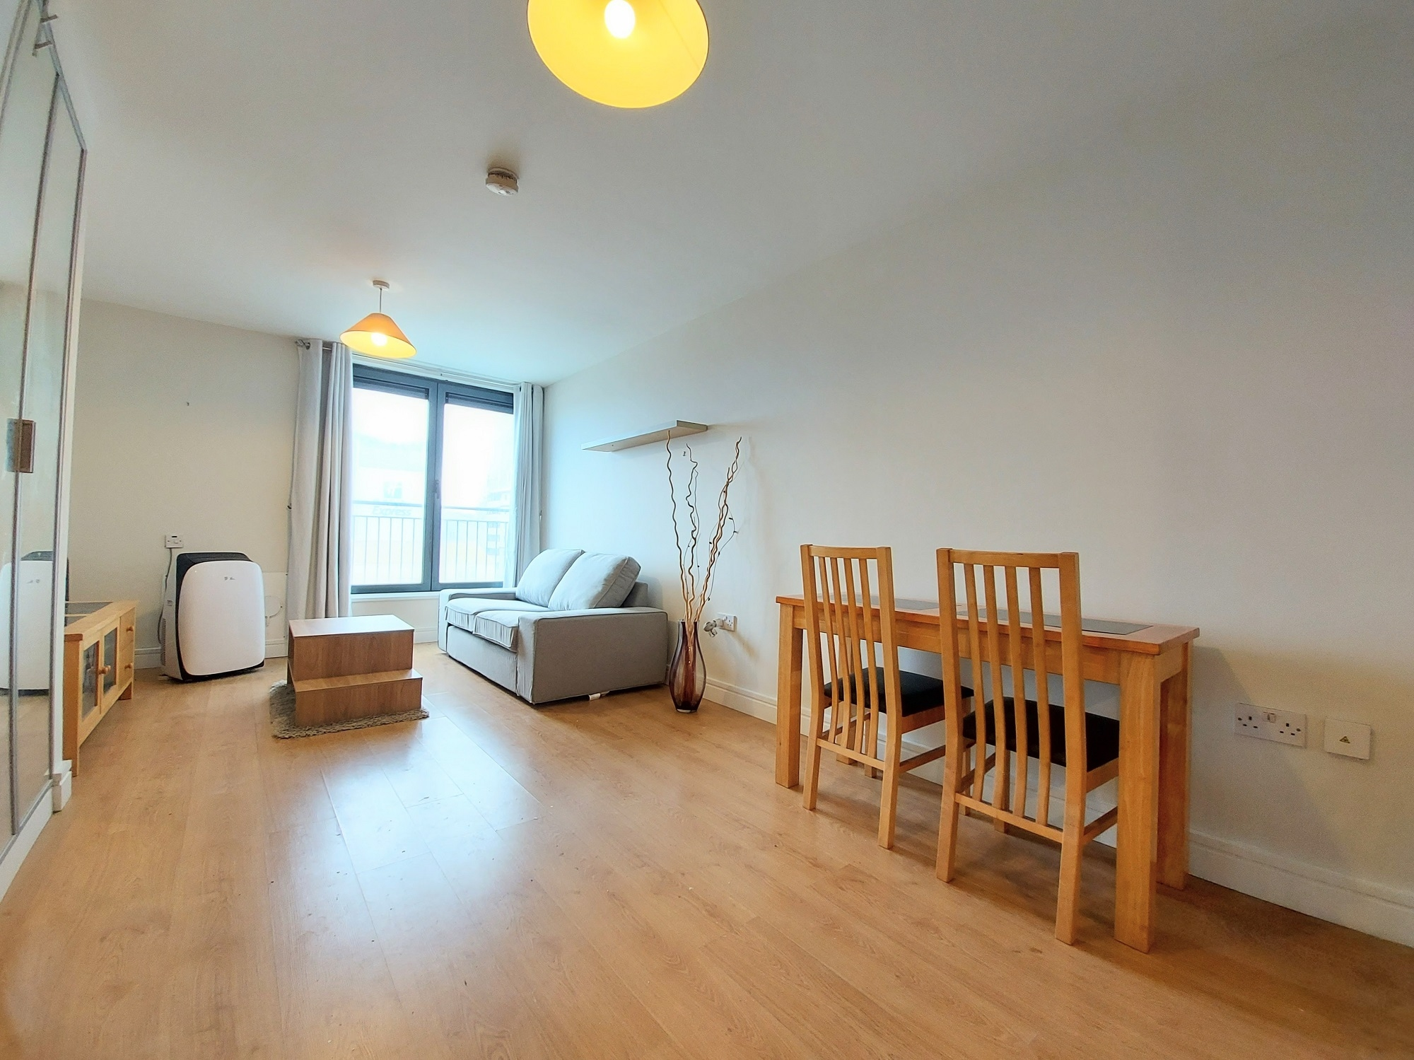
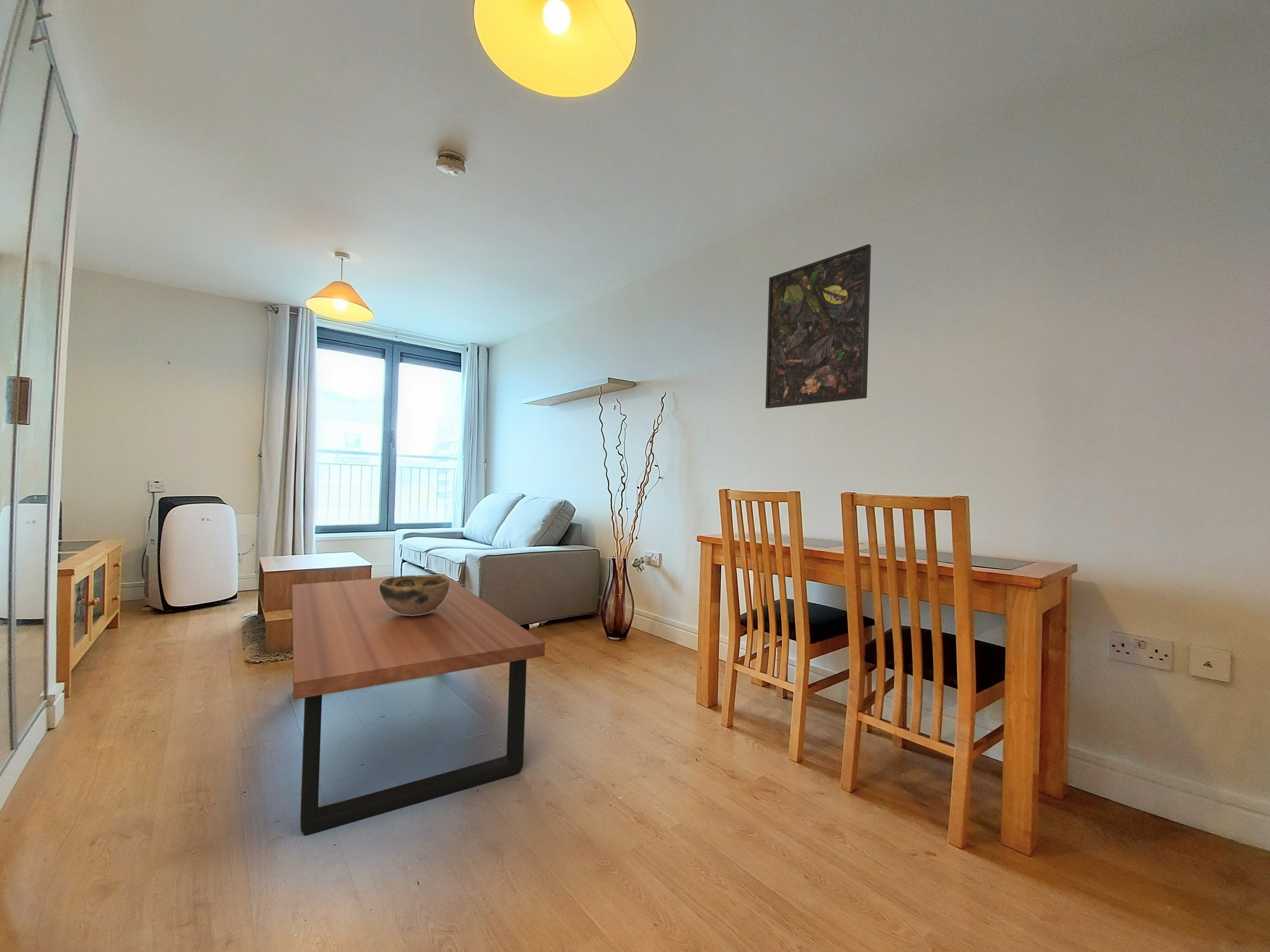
+ coffee table [291,573,545,836]
+ decorative bowl [379,575,450,616]
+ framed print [765,244,872,409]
